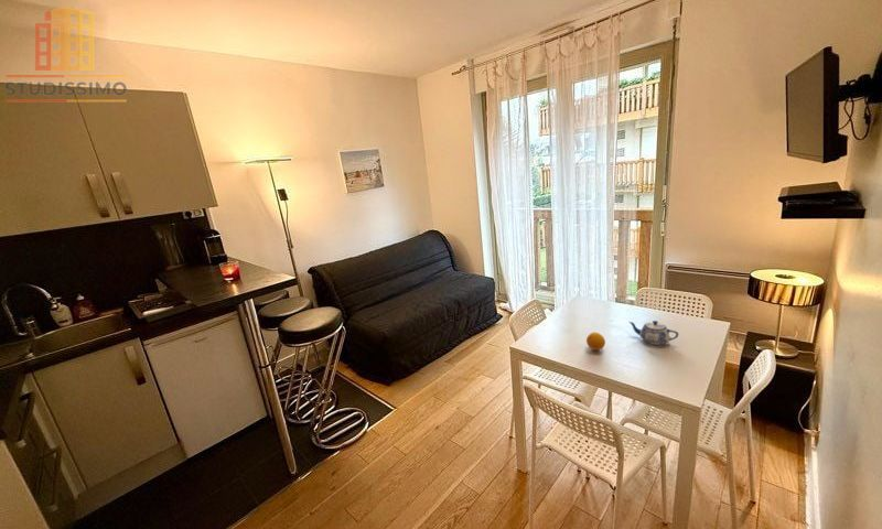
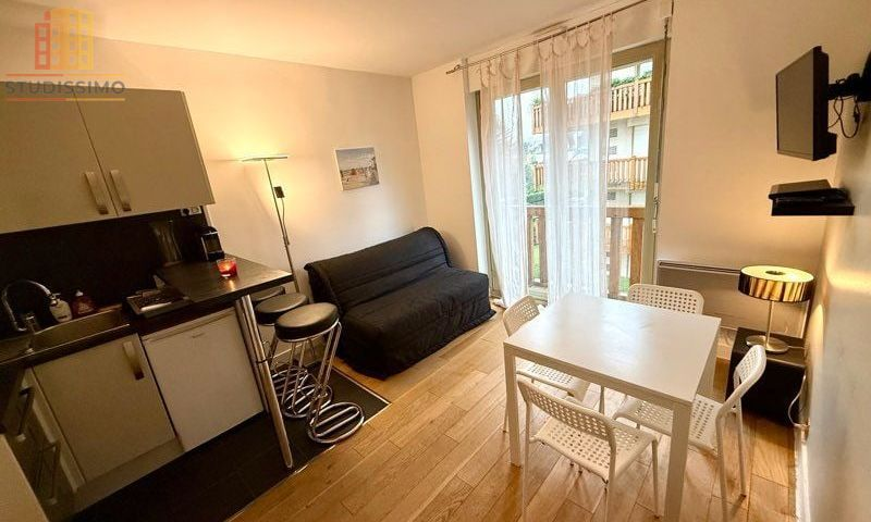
- fruit [585,332,606,352]
- teapot [628,320,679,346]
